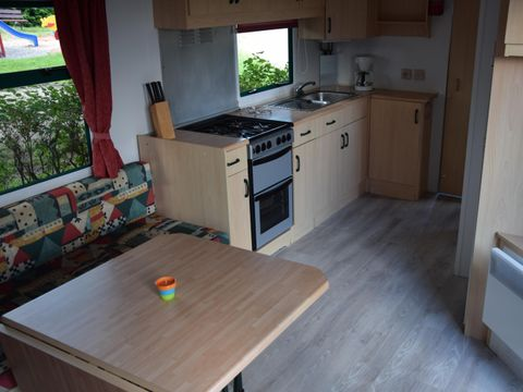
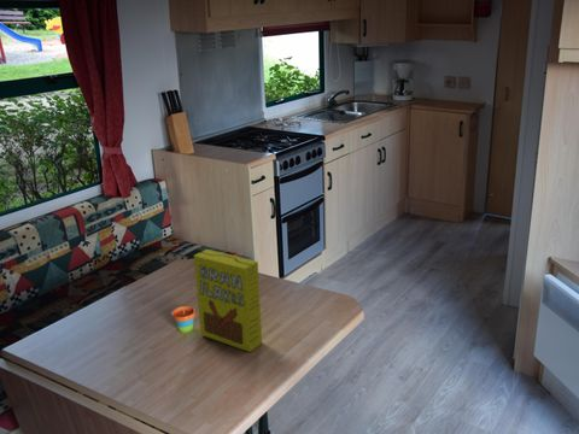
+ cereal box [193,248,263,353]
